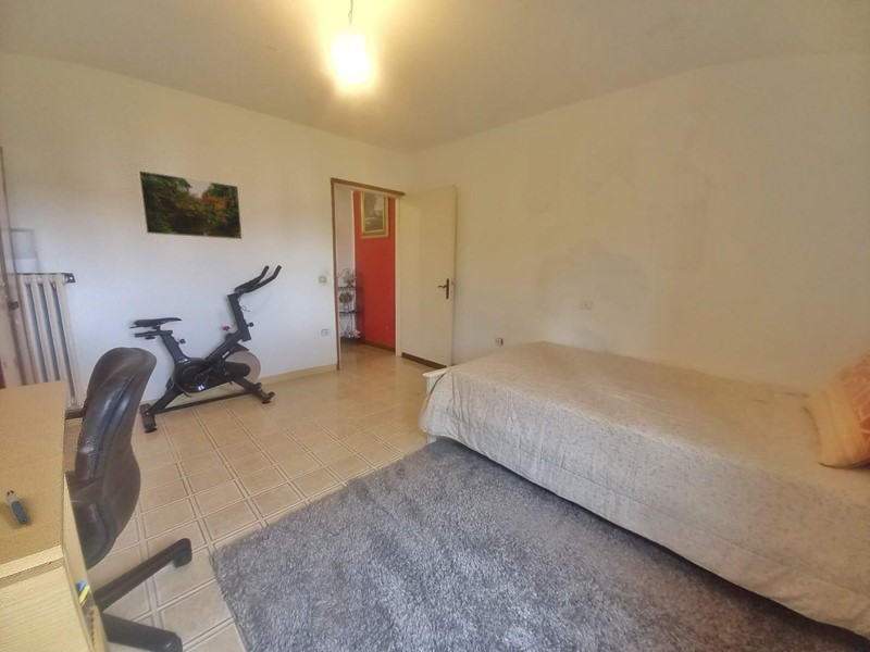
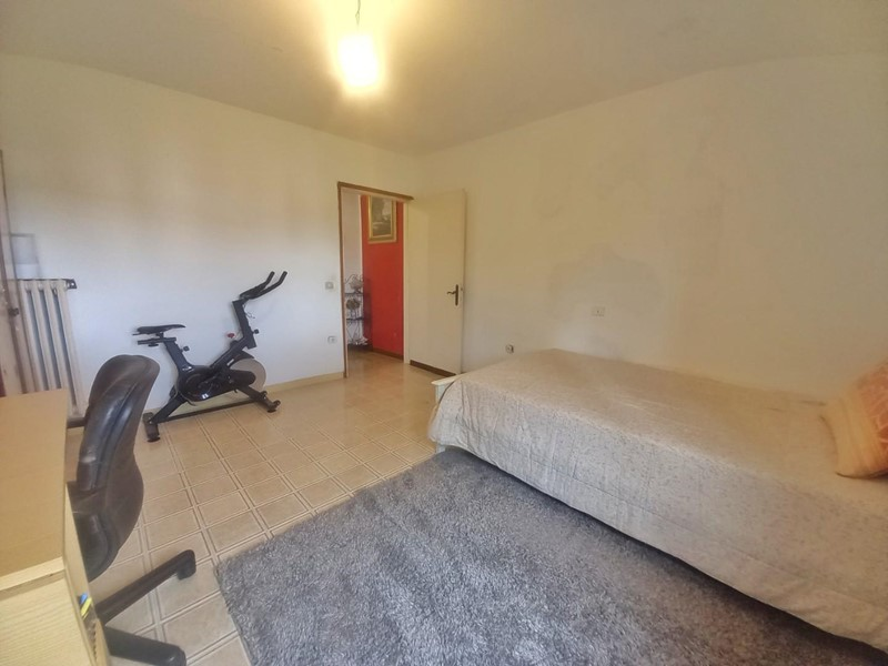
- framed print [137,170,244,240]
- pen [3,489,27,525]
